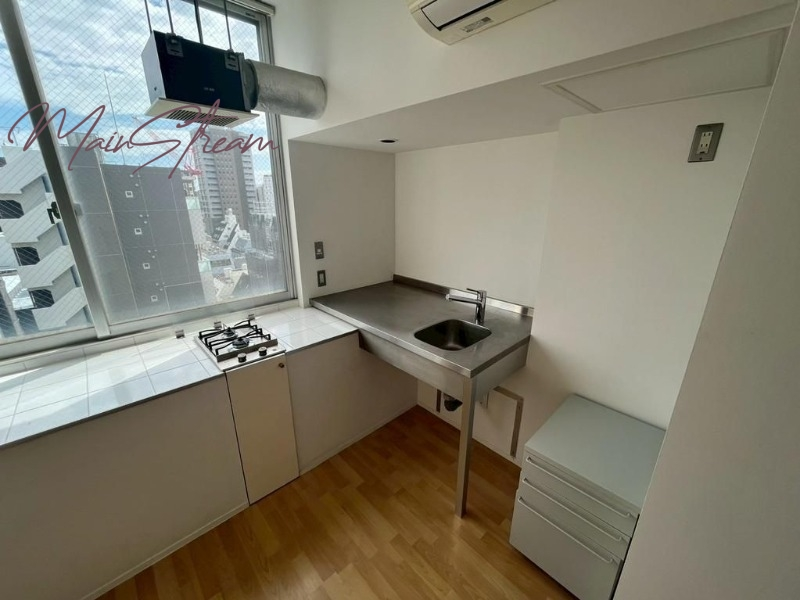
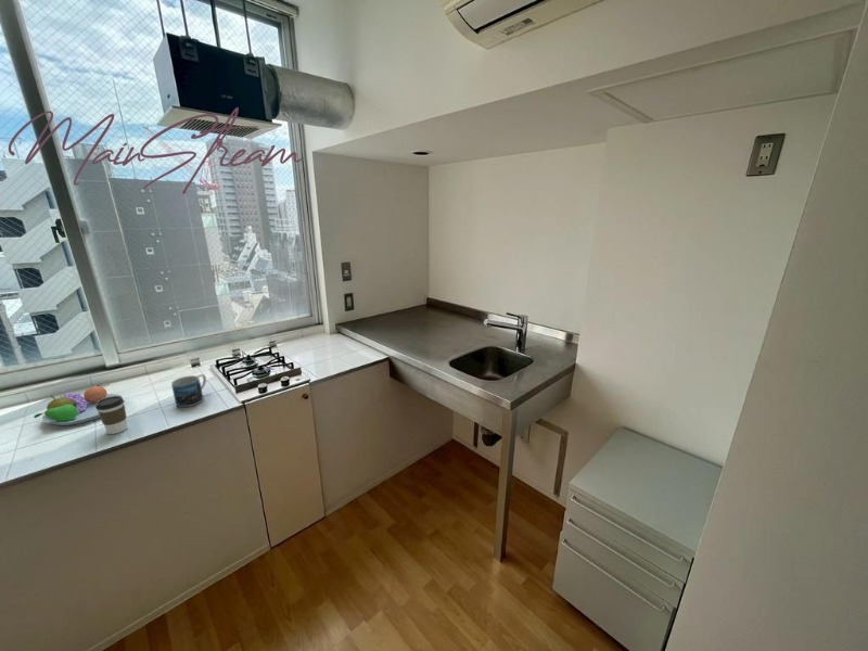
+ coffee cup [95,395,129,435]
+ mug [170,373,207,408]
+ fruit bowl [33,384,124,426]
